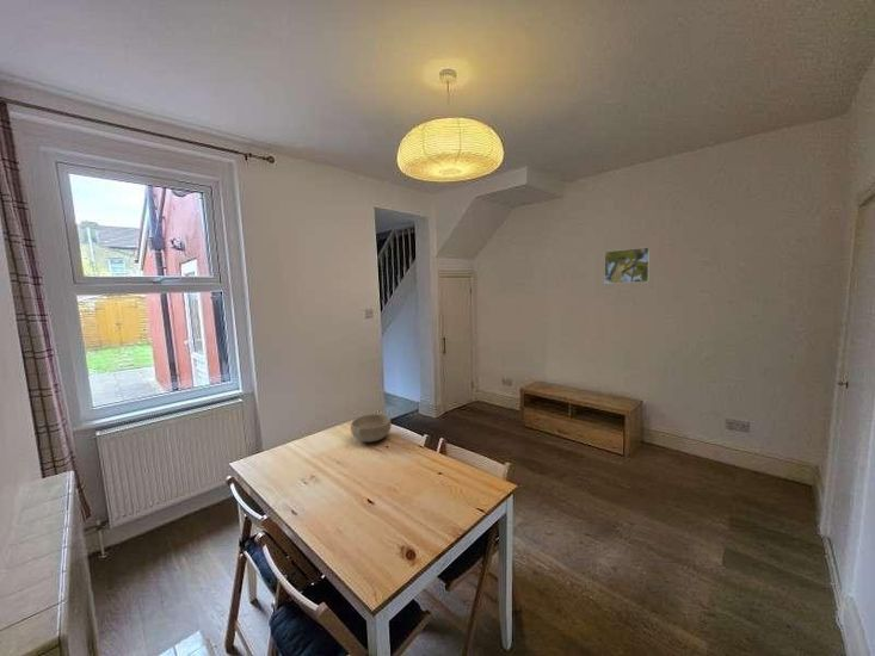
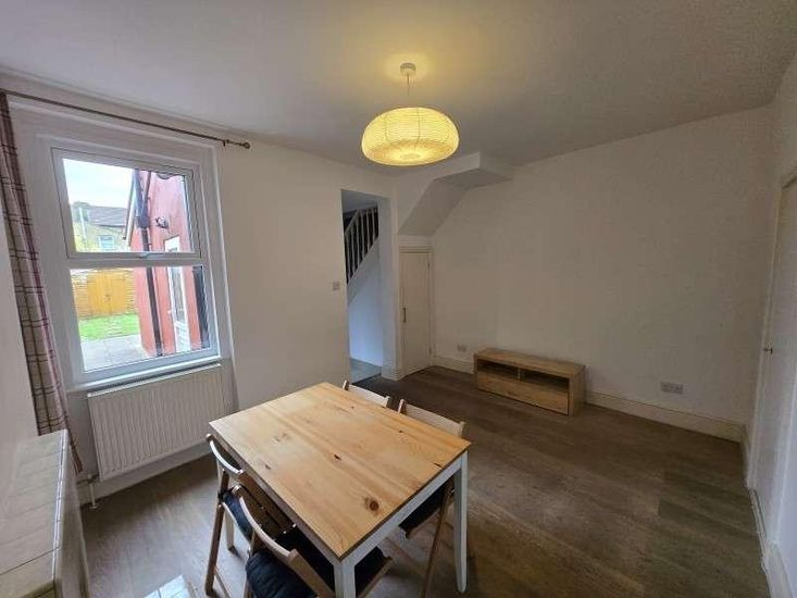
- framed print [603,246,652,285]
- bowl [350,413,393,444]
